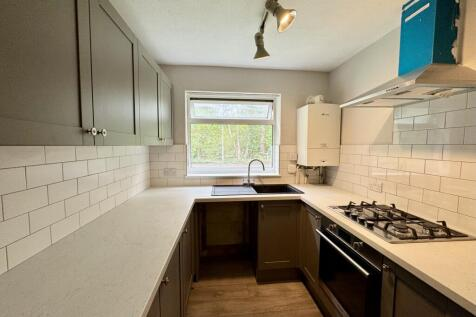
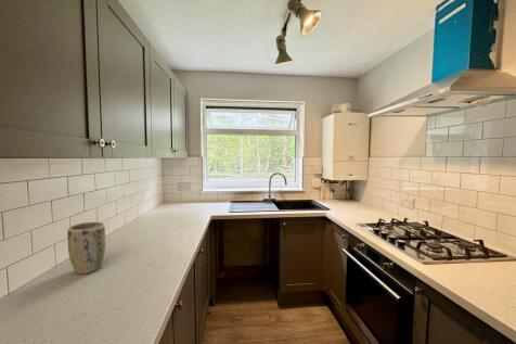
+ plant pot [66,220,106,276]
